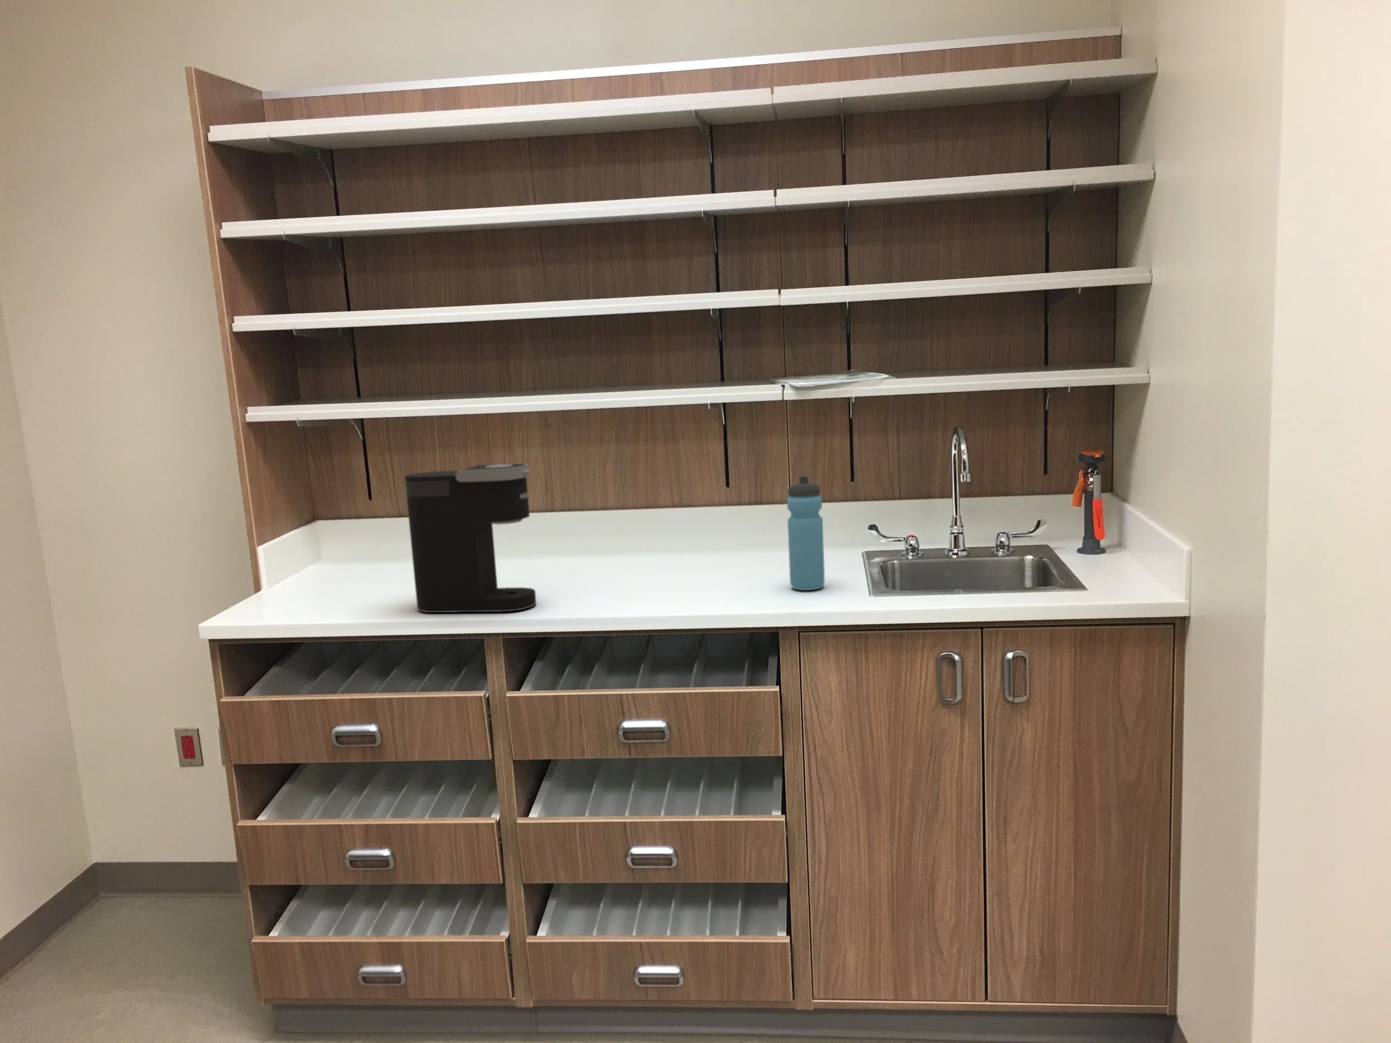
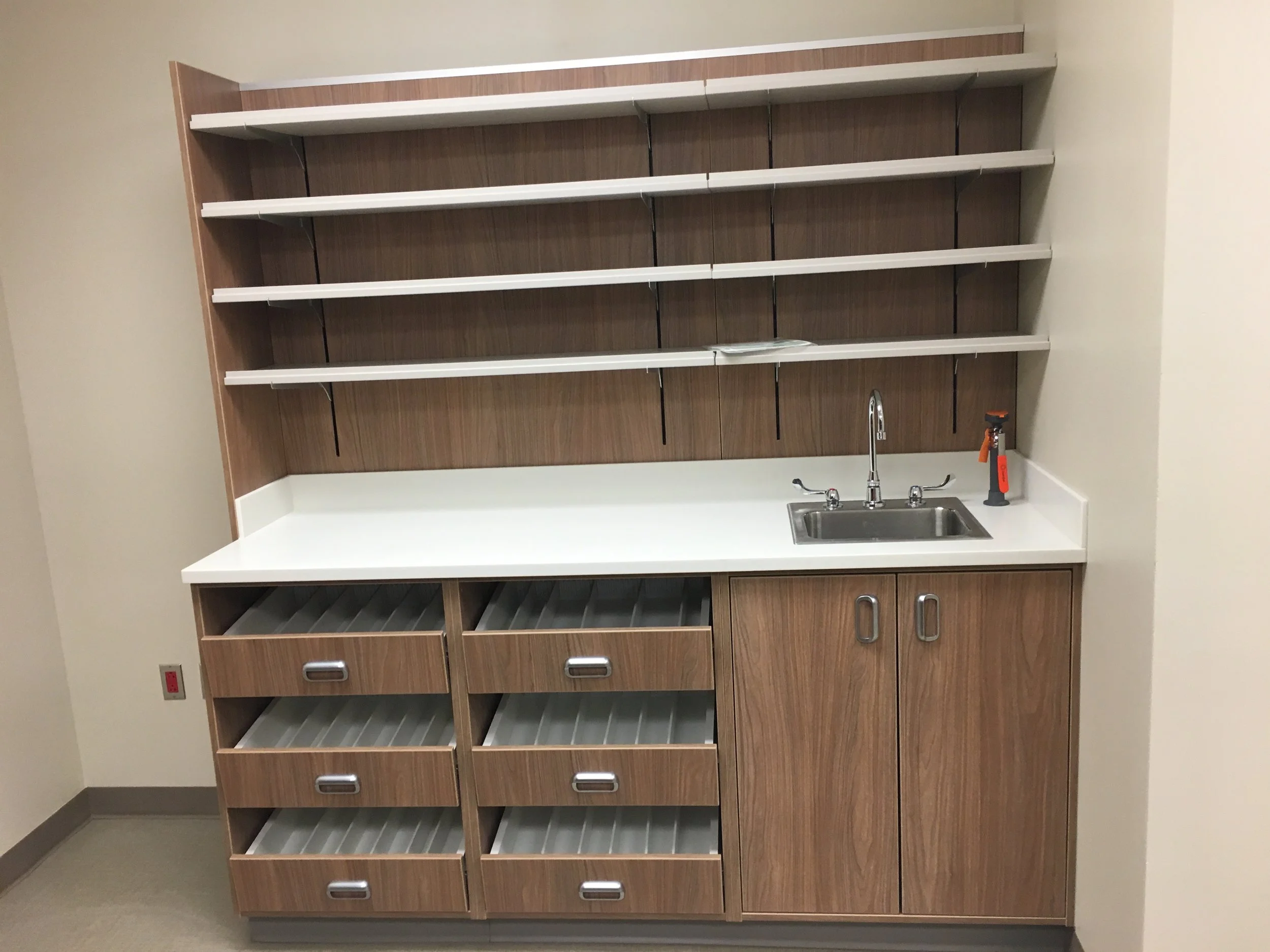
- water bottle [786,475,825,591]
- coffee maker [404,462,537,614]
